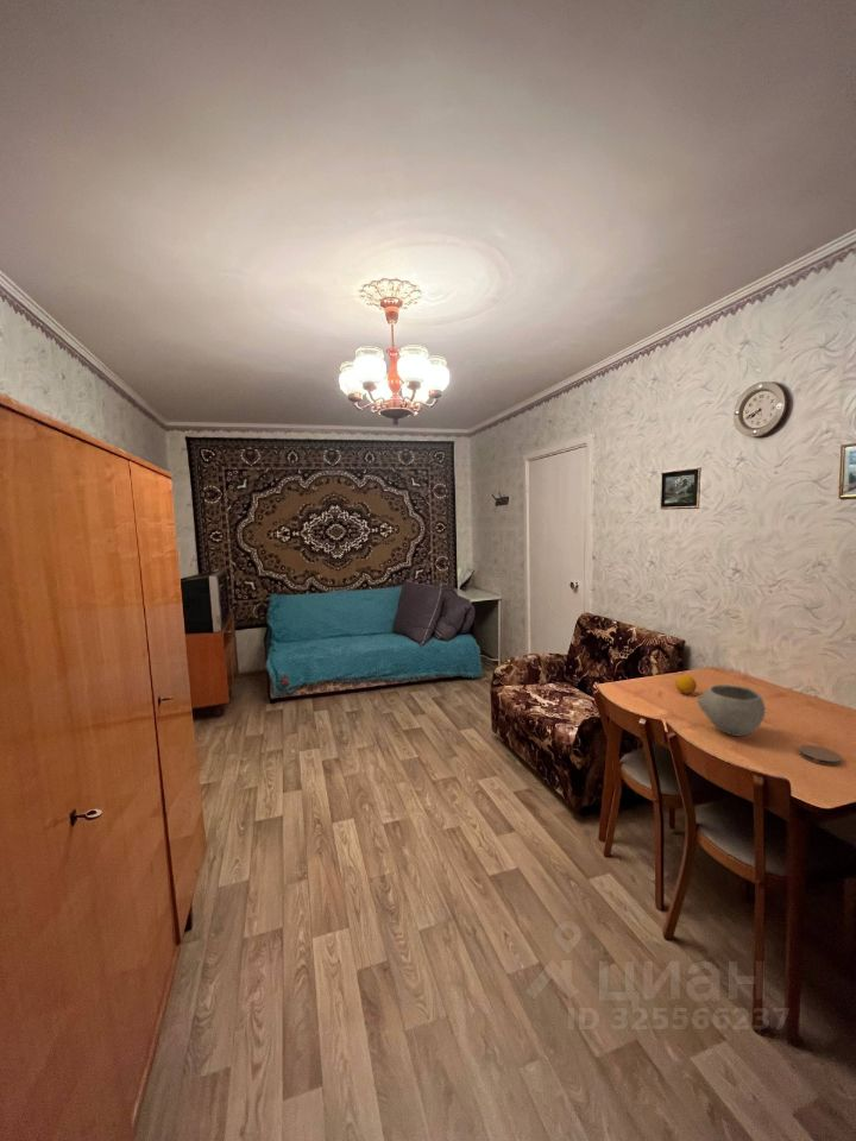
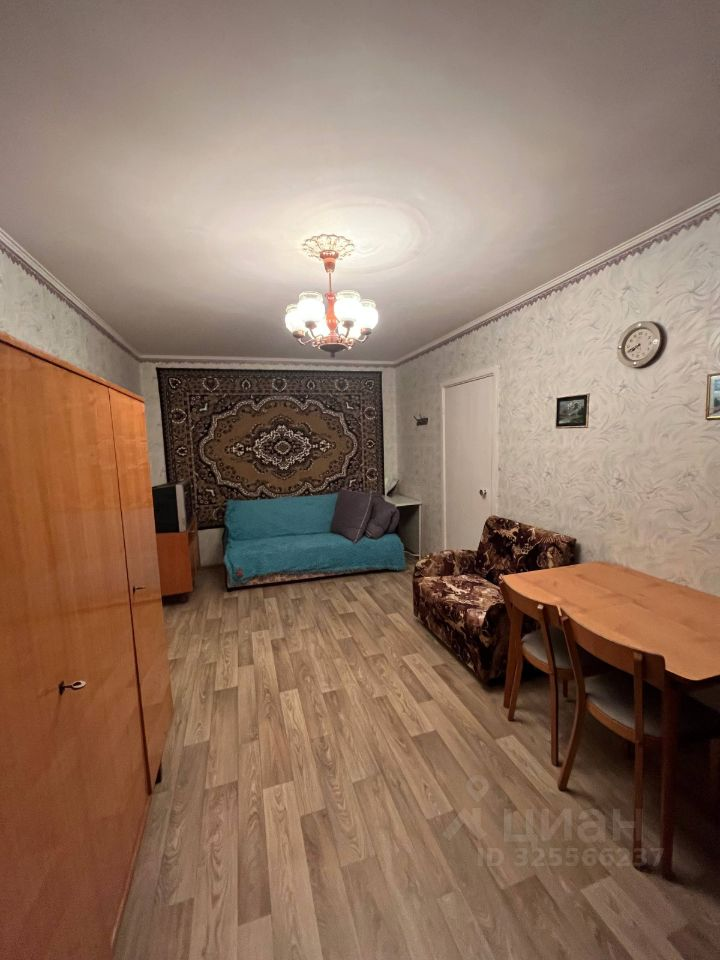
- fruit [674,674,698,695]
- bowl [697,683,767,737]
- coaster [798,744,843,767]
